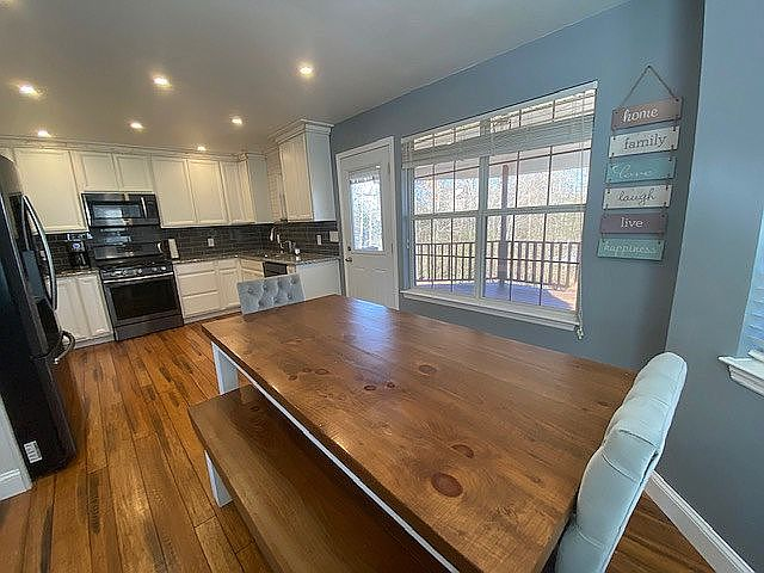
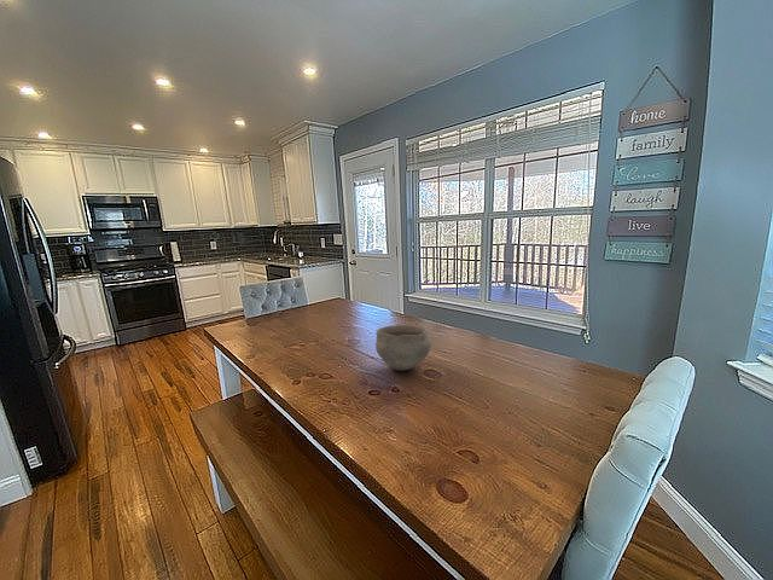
+ bowl [374,324,432,371]
